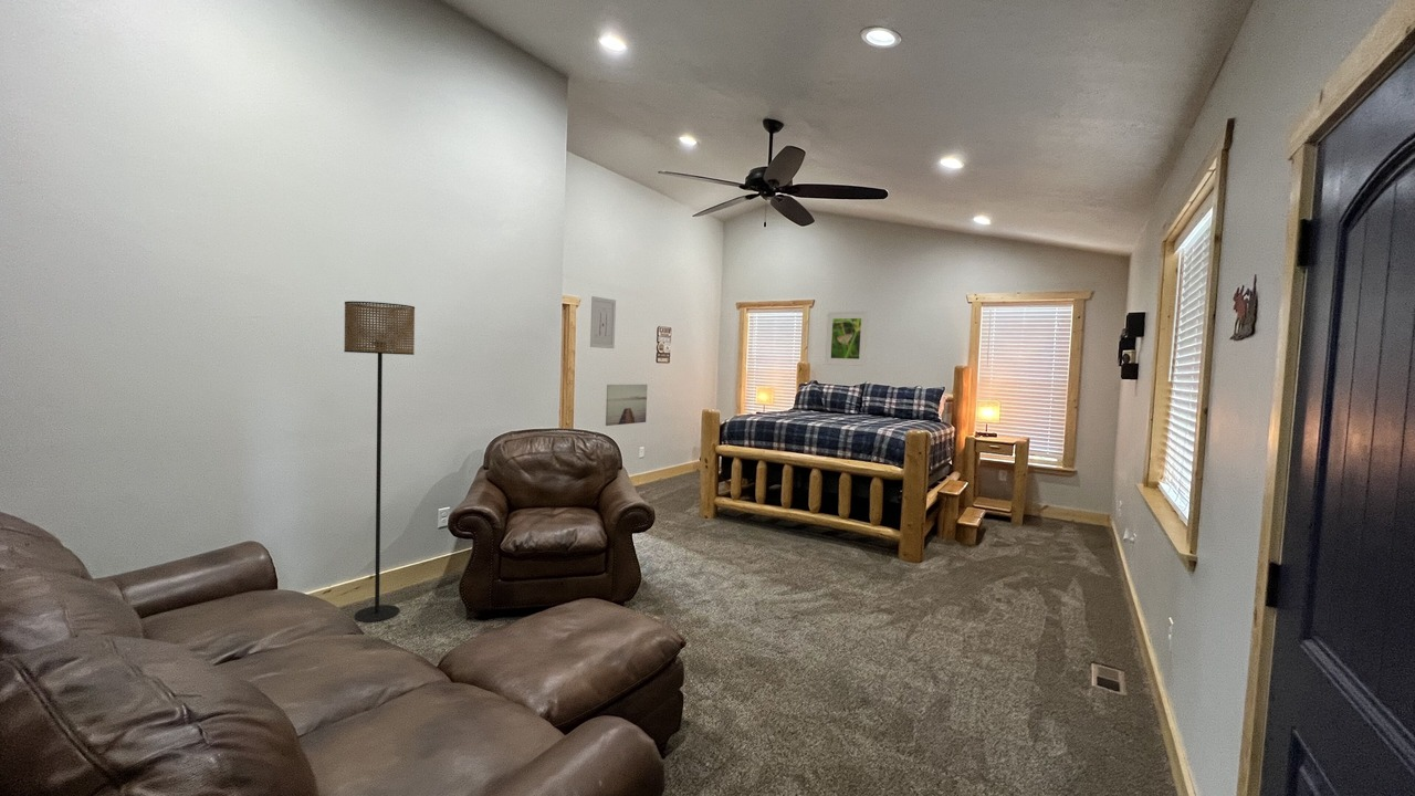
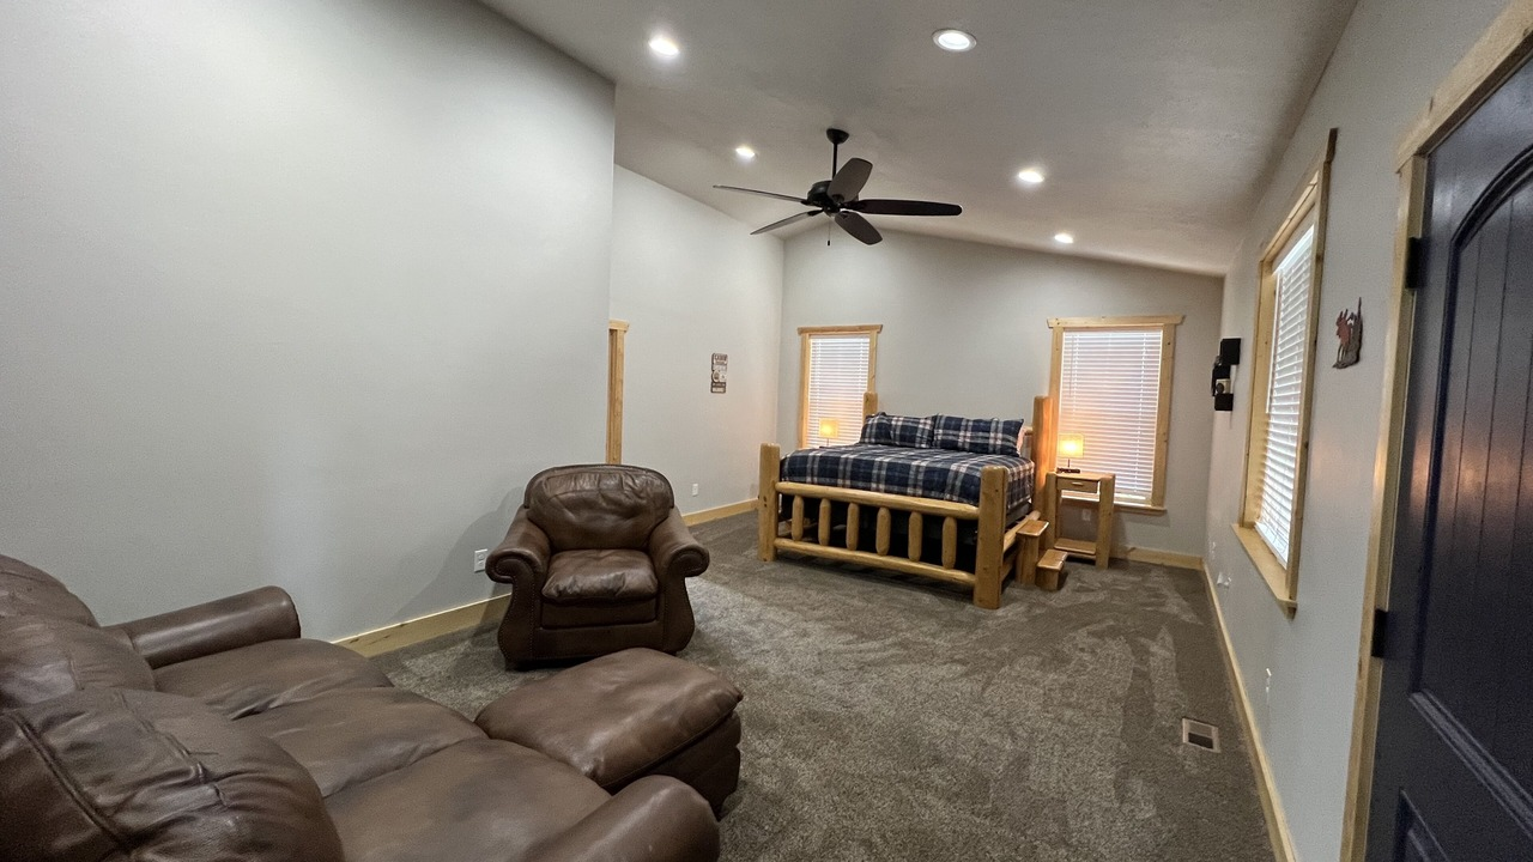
- wall art [605,384,648,427]
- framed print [824,311,870,367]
- wall art [589,295,617,349]
- floor lamp [343,301,416,624]
